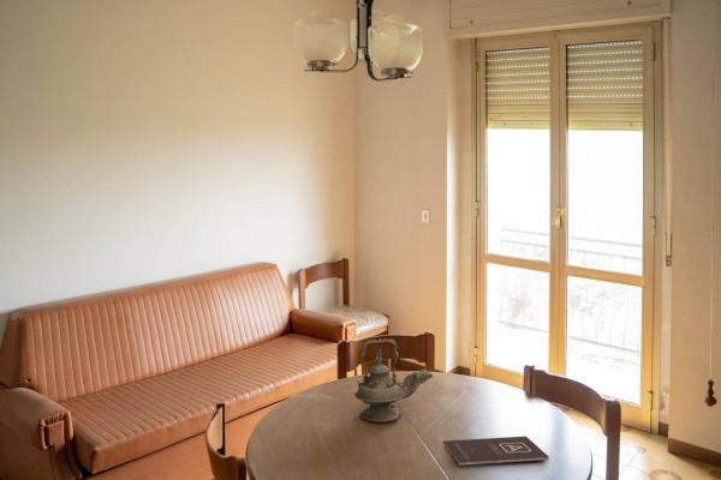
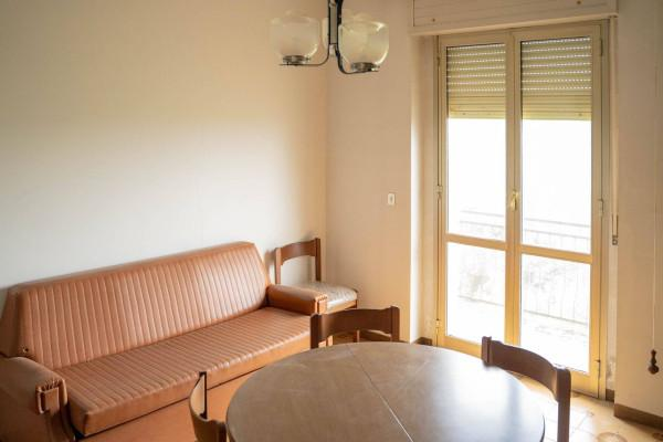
- teapot [353,337,434,424]
- book [442,436,550,467]
